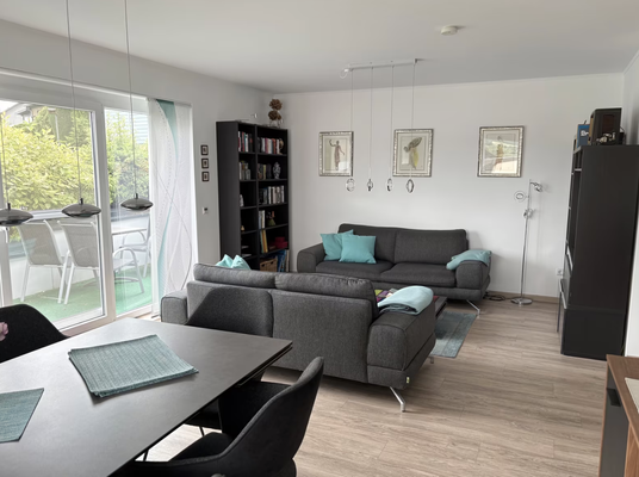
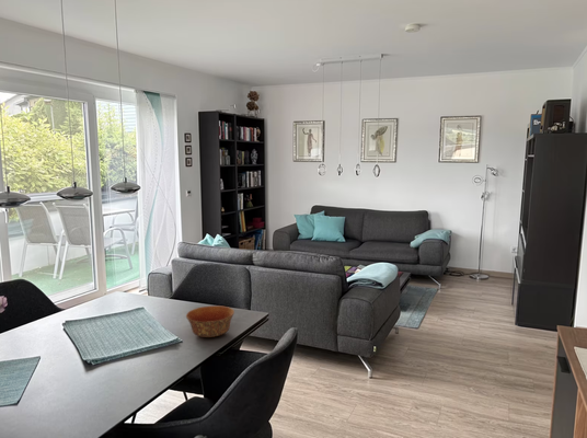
+ bowl [185,304,235,338]
